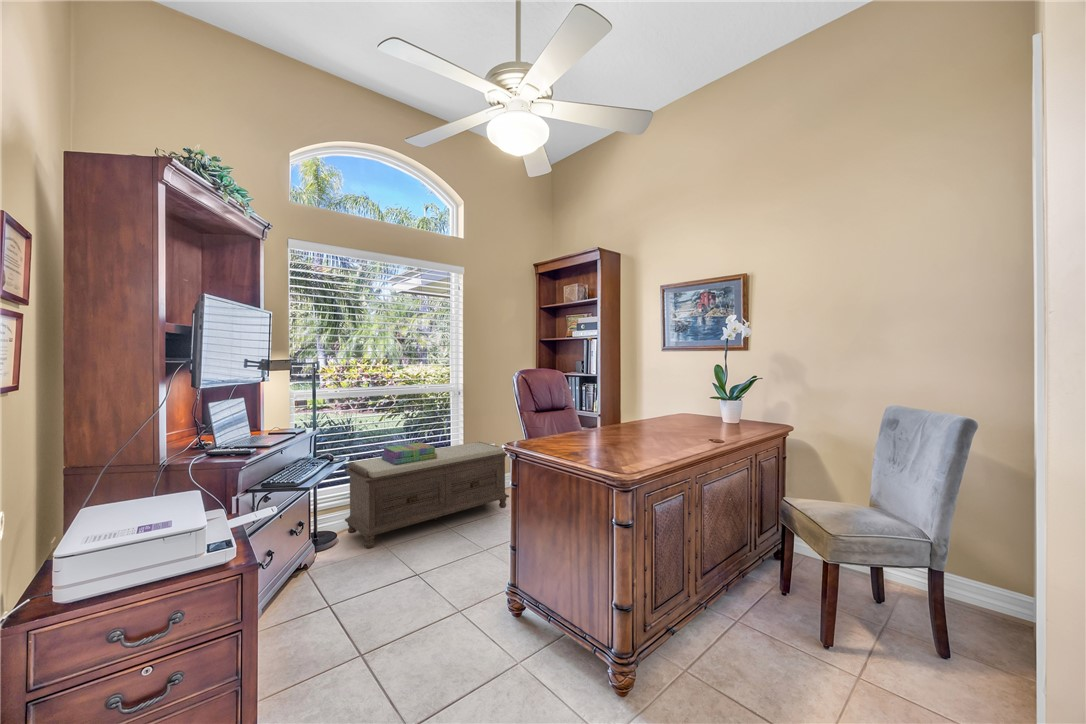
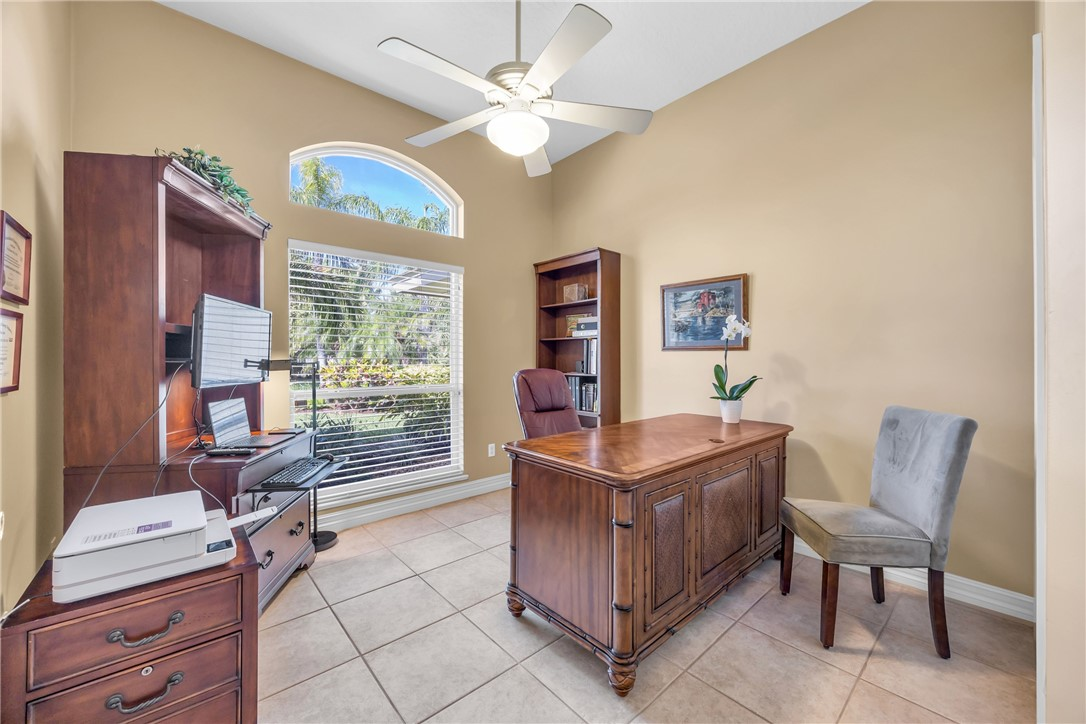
- stack of books [381,441,437,465]
- bench [343,441,510,549]
